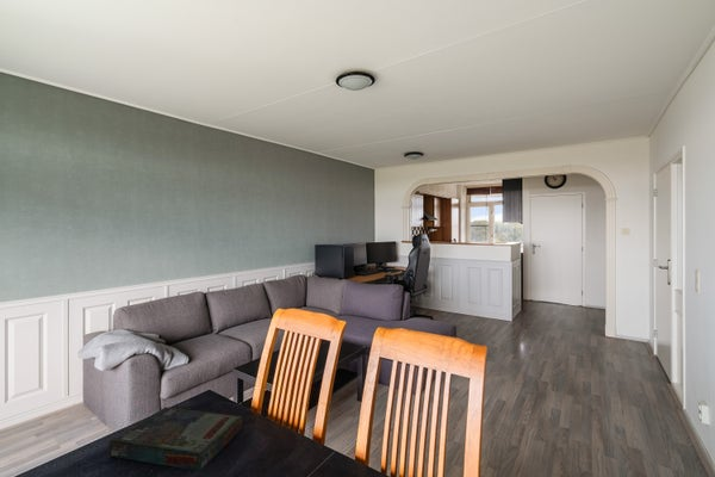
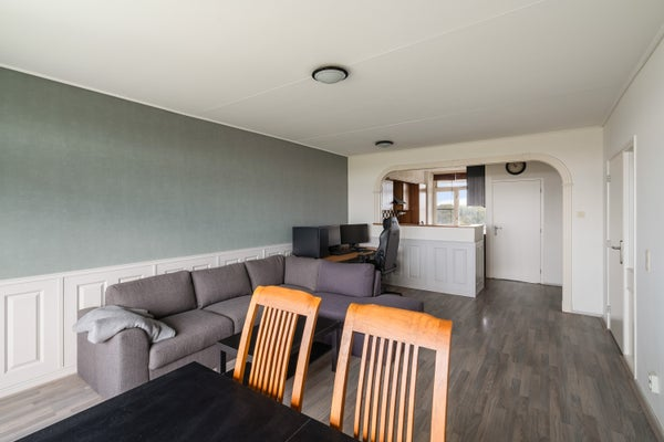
- board game [108,405,244,472]
